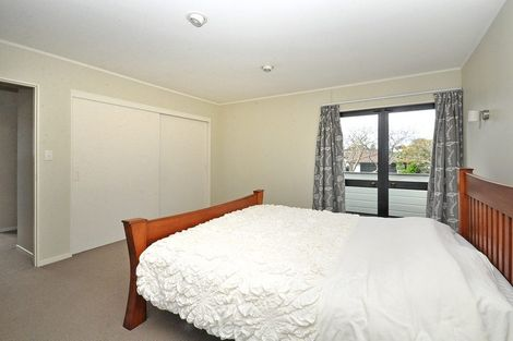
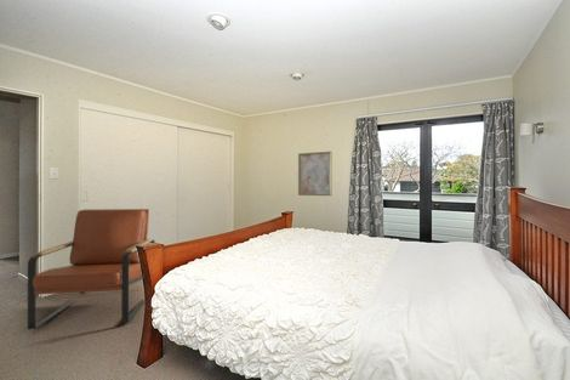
+ armchair [27,208,156,330]
+ wall art [297,151,334,197]
